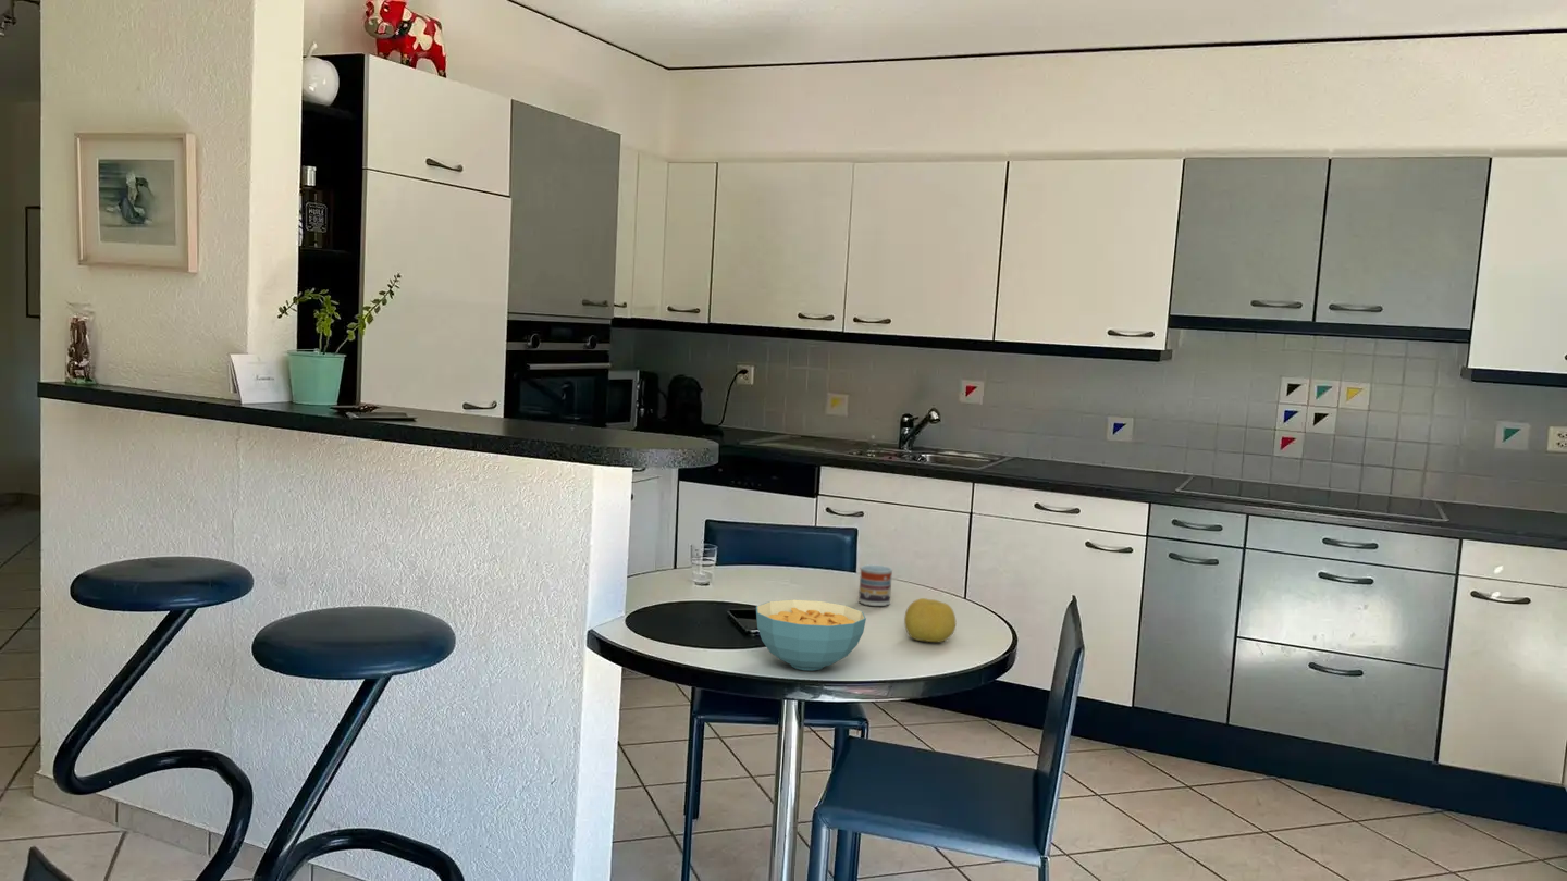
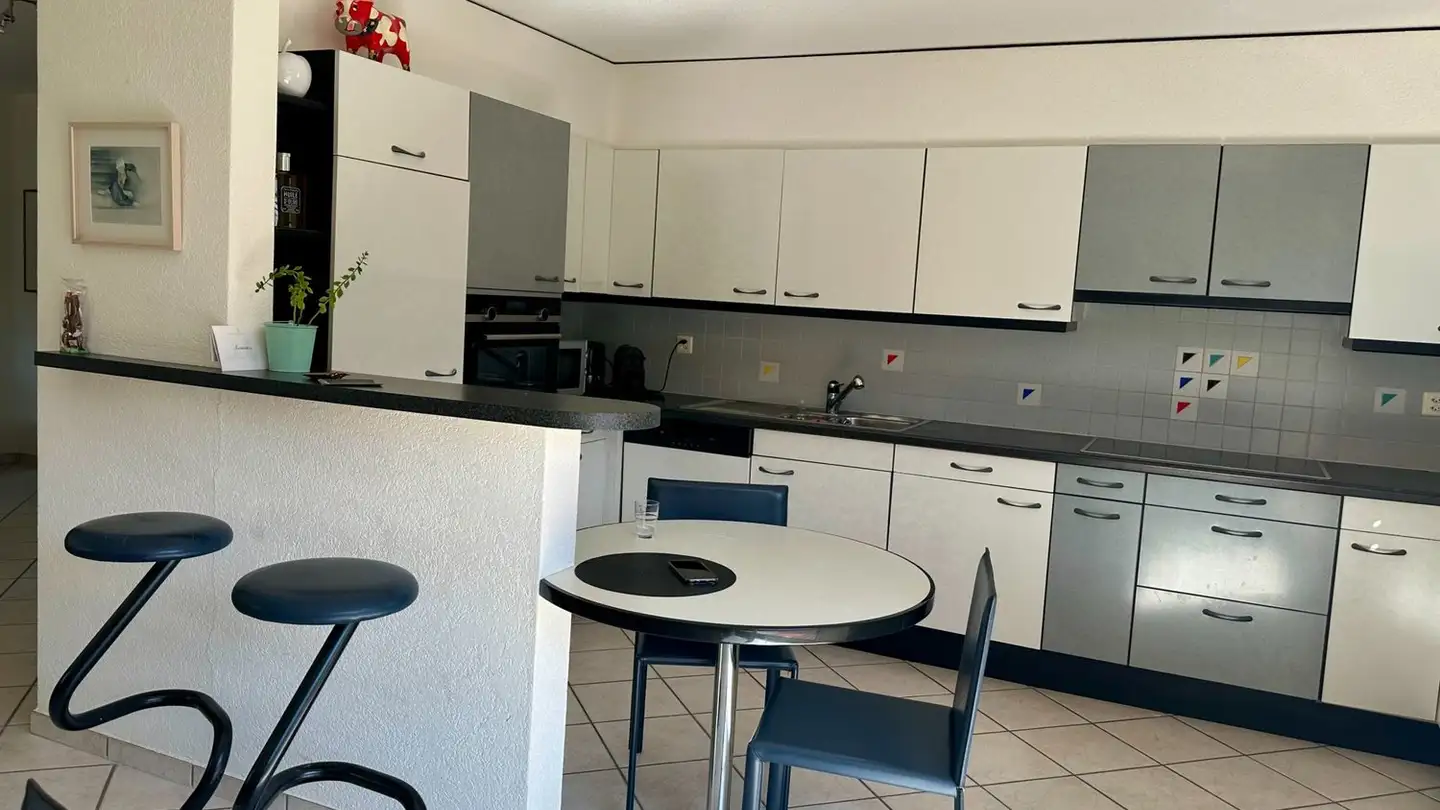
- cereal bowl [755,598,867,671]
- fruit [903,597,958,643]
- cup [857,563,893,607]
